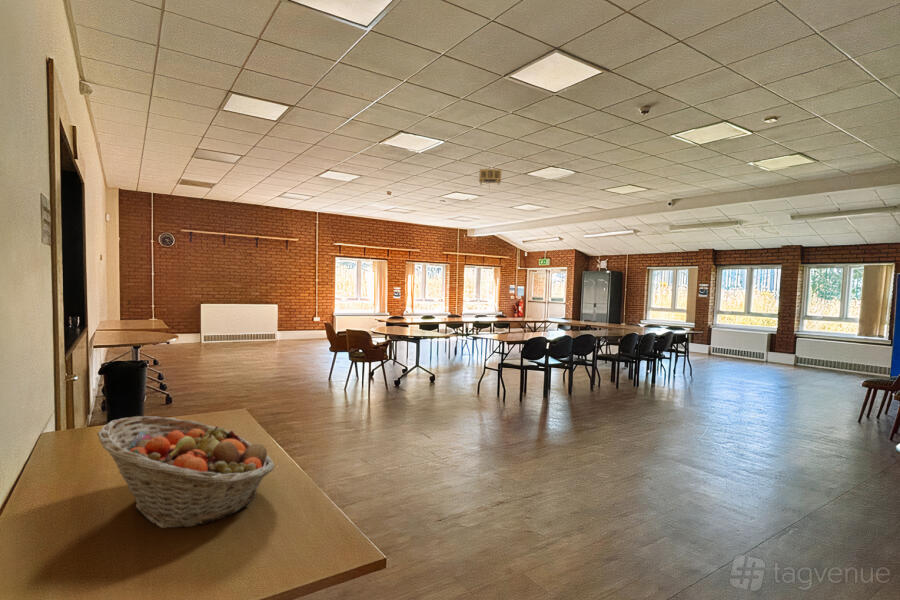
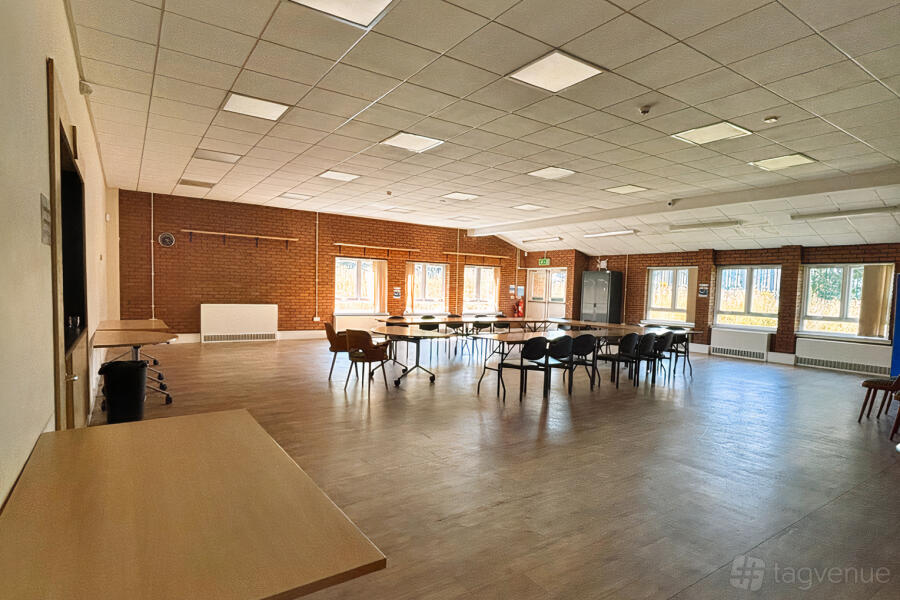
- projector [478,168,502,191]
- fruit basket [96,415,276,529]
